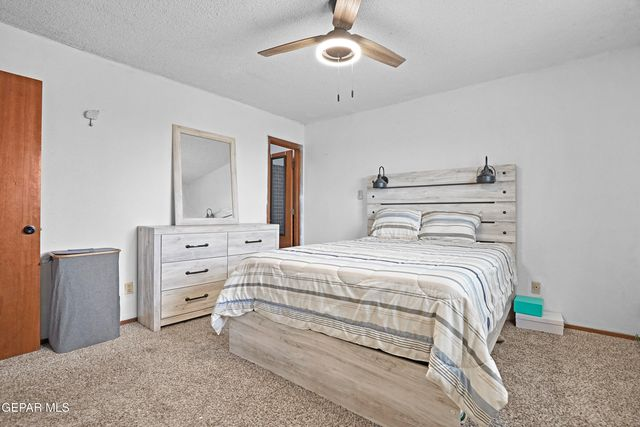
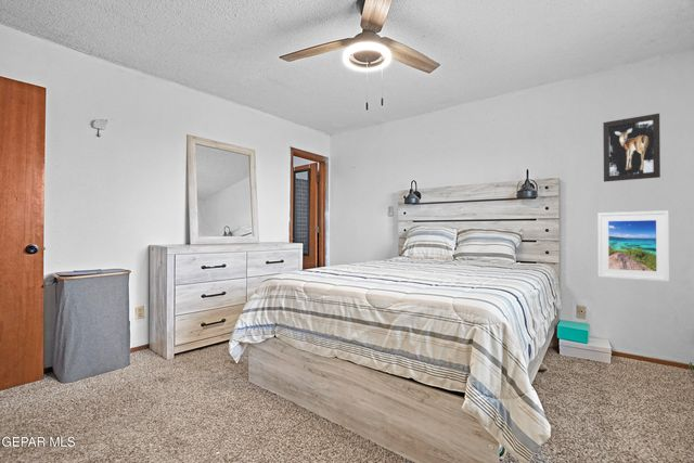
+ wall art [602,113,661,183]
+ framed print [596,209,670,282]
